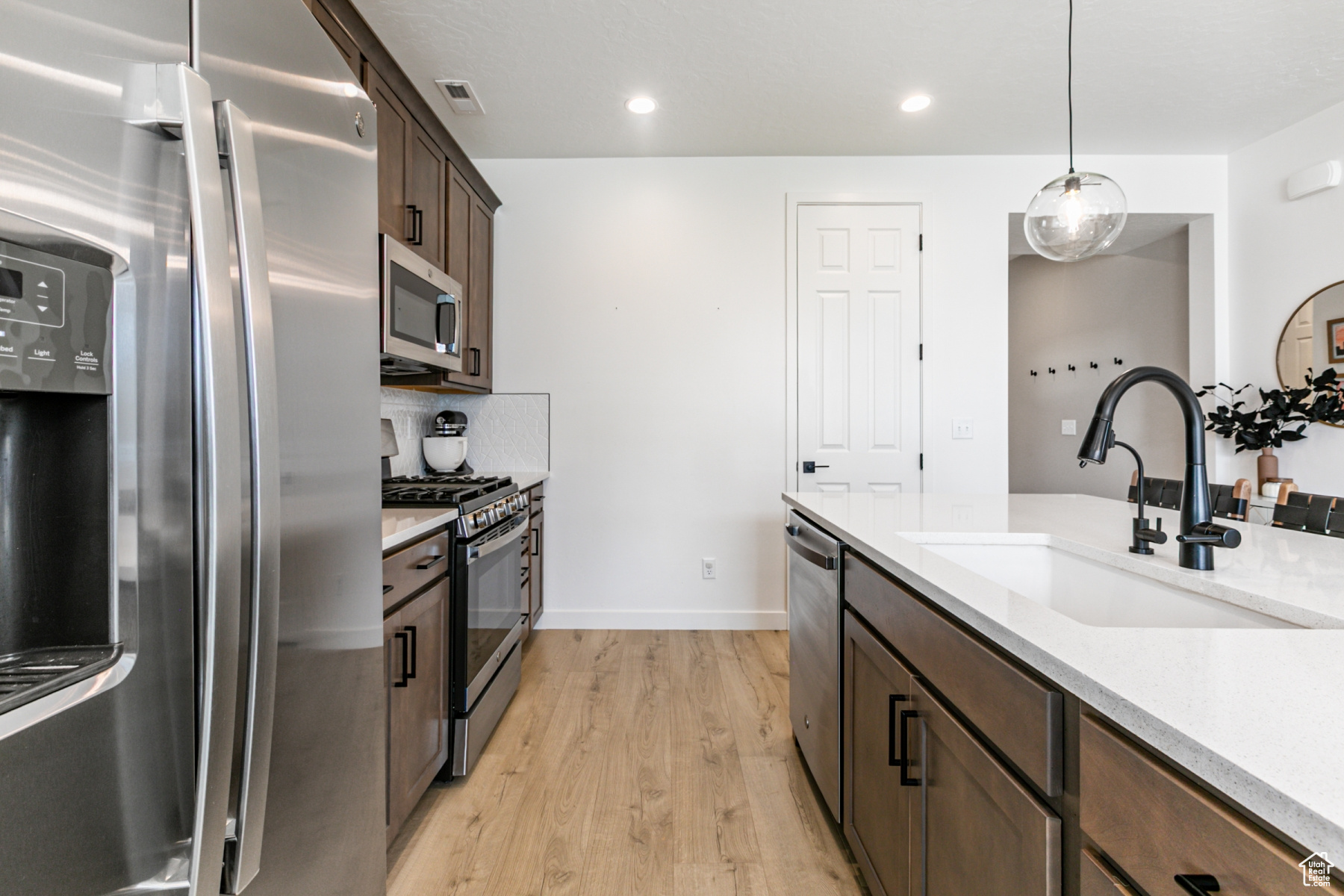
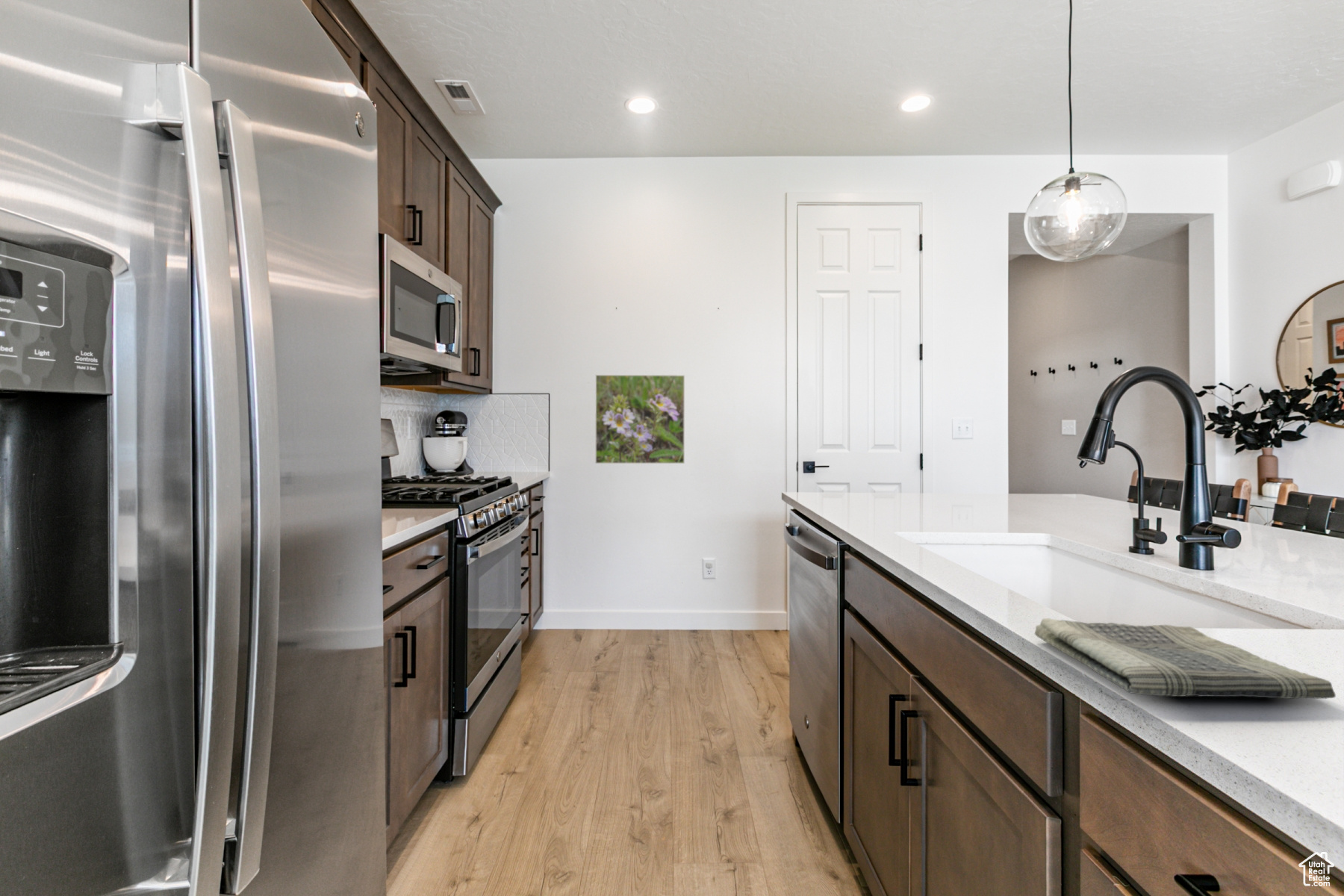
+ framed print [594,374,685,464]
+ dish towel [1034,617,1337,700]
